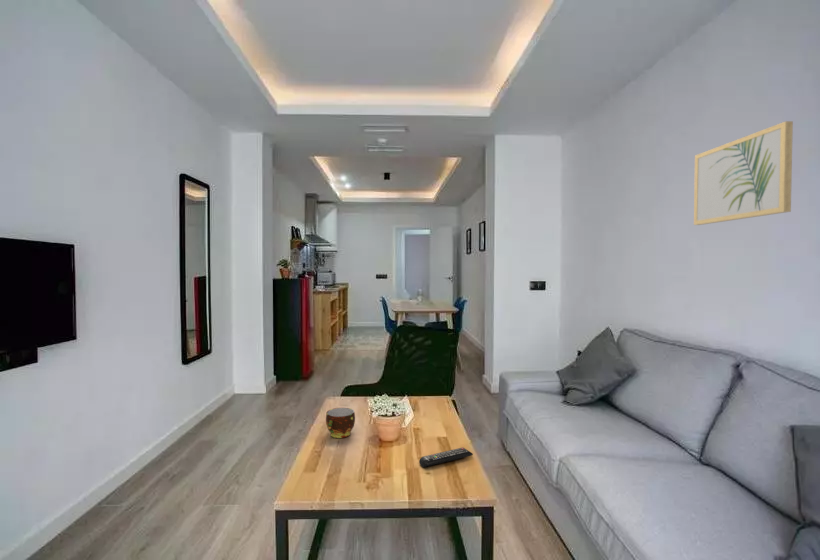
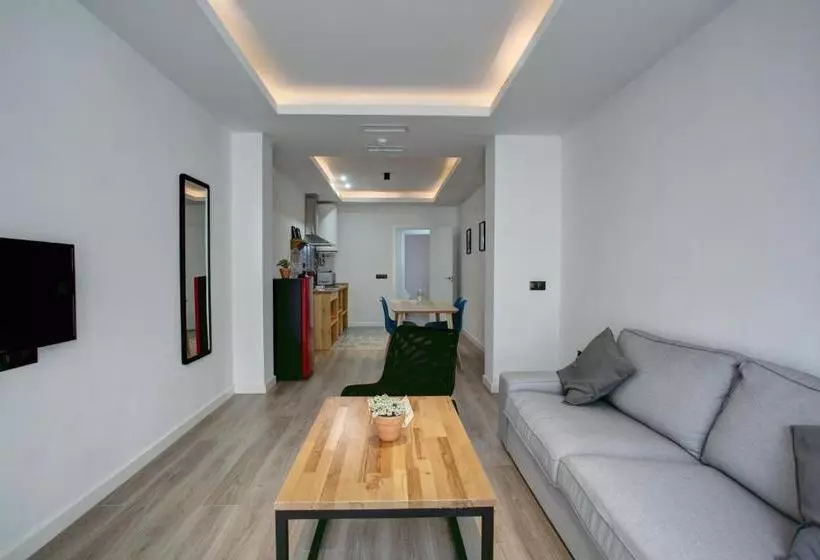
- remote control [418,446,474,468]
- wall art [693,120,794,226]
- cup [325,407,356,439]
